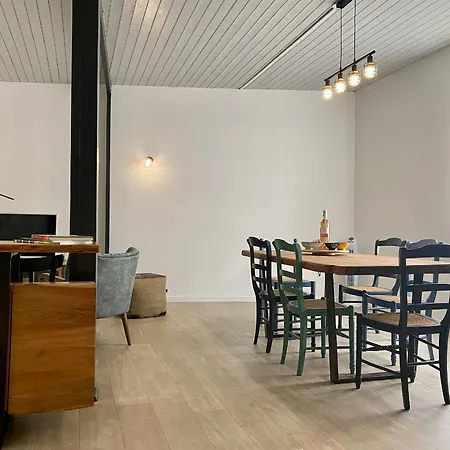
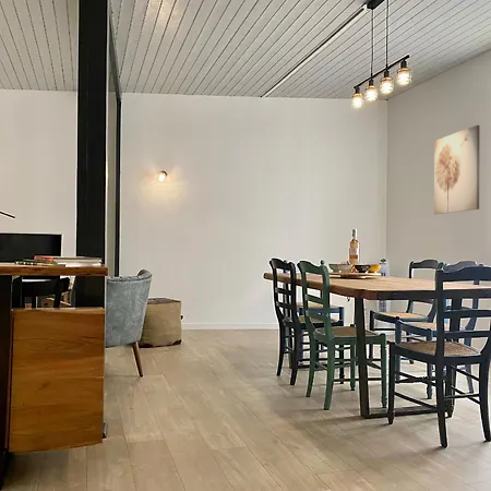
+ wall art [433,124,481,215]
